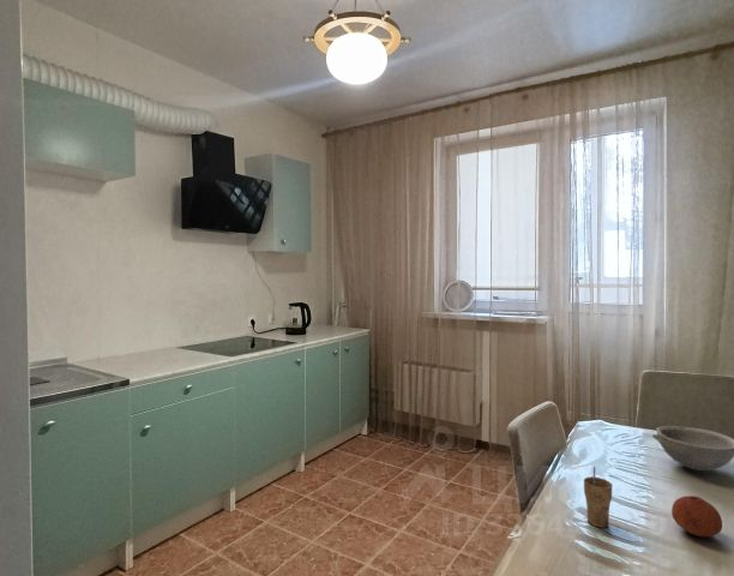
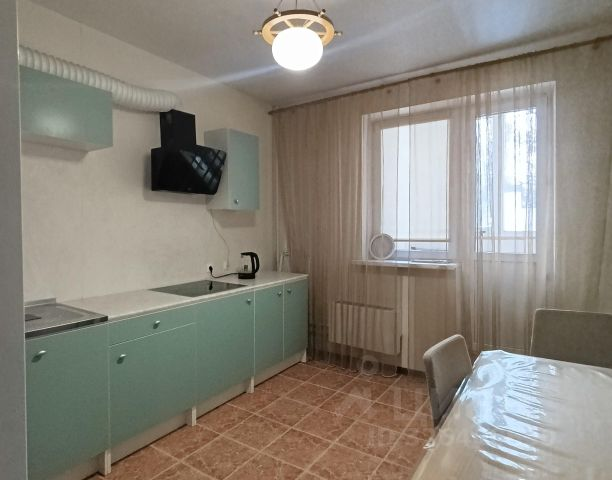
- fruit [670,494,723,538]
- bowl [651,425,734,472]
- cup [583,466,613,528]
